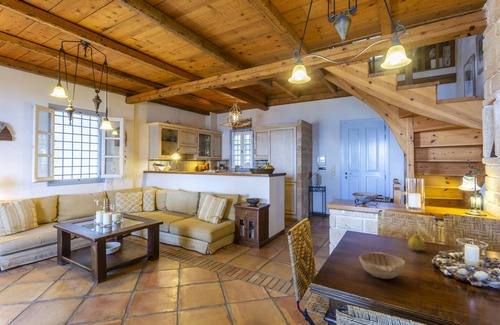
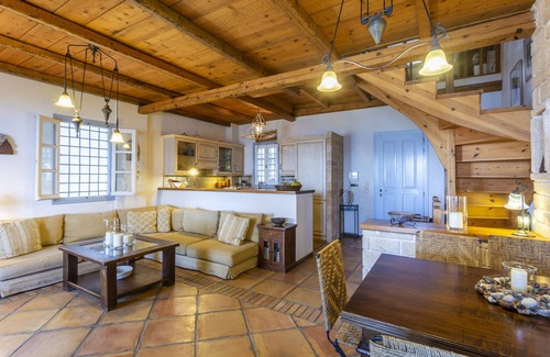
- fruit [407,231,426,252]
- decorative bowl [358,251,406,280]
